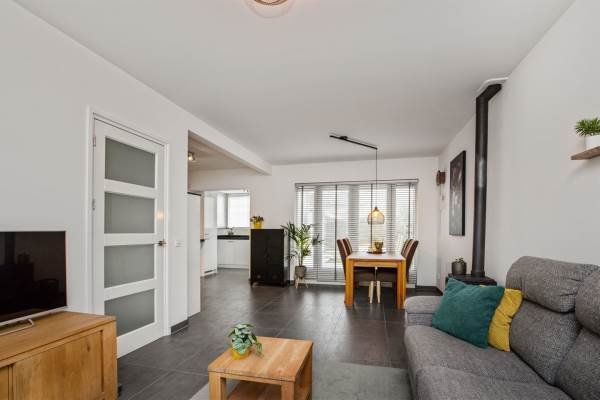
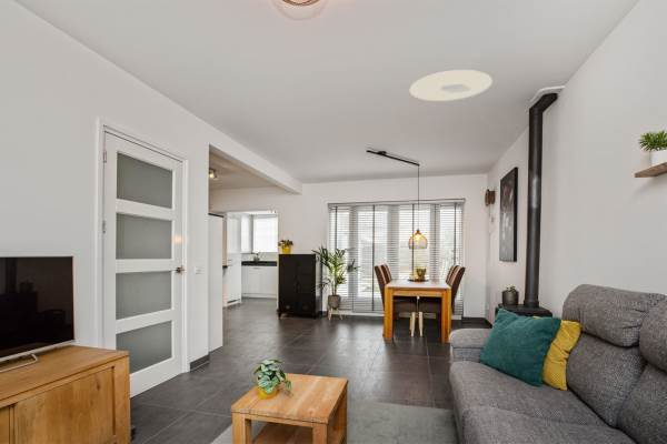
+ ceiling light [409,69,494,102]
